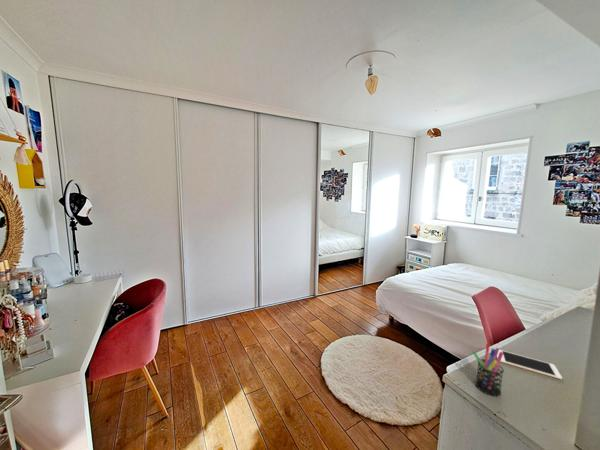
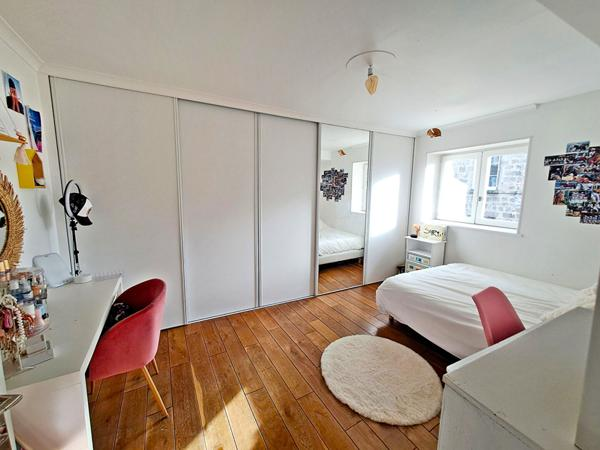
- cell phone [496,349,563,380]
- pen holder [472,342,505,397]
